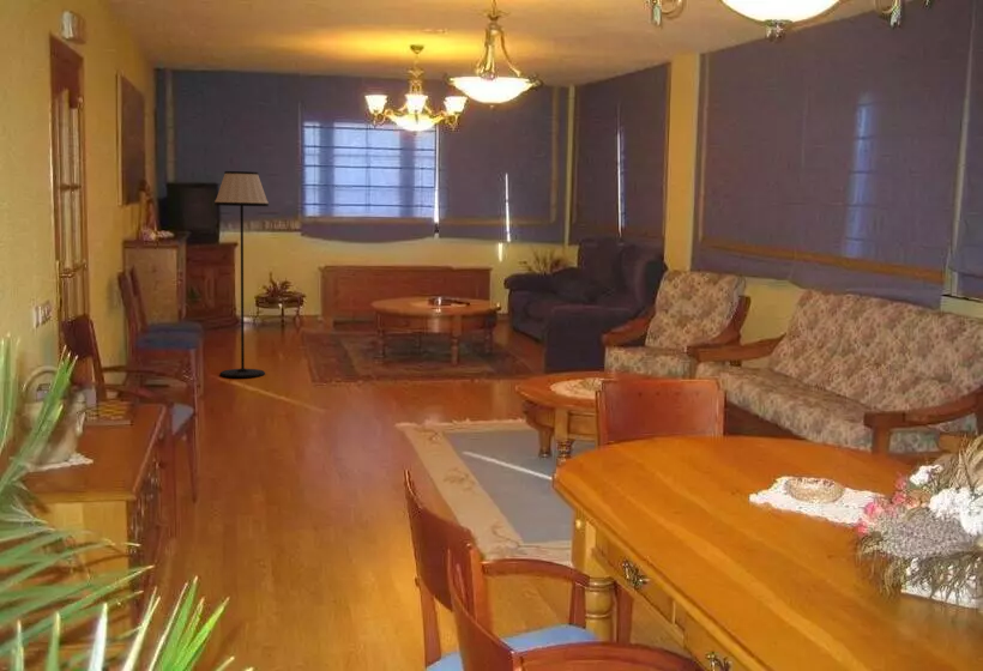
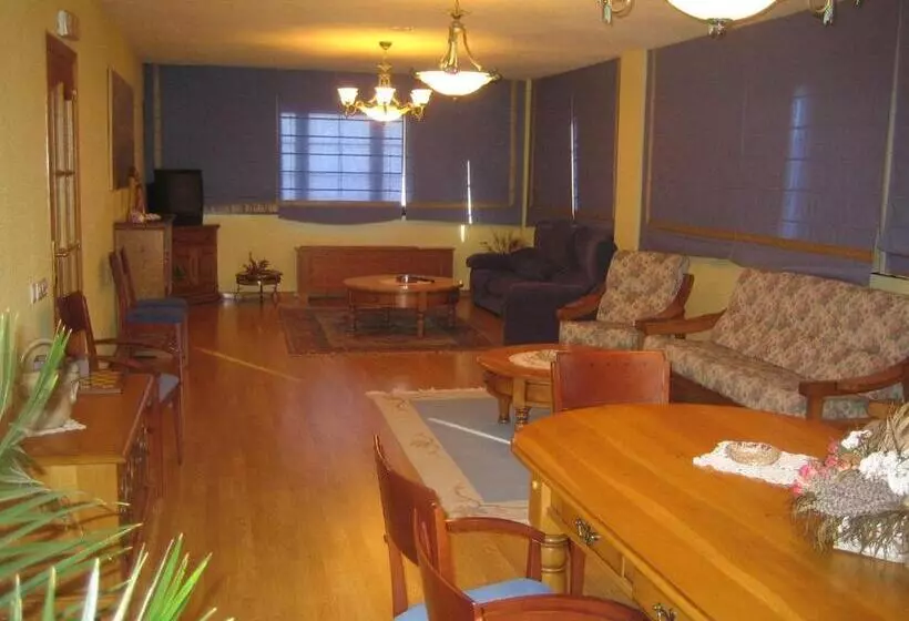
- floor lamp [213,170,270,379]
